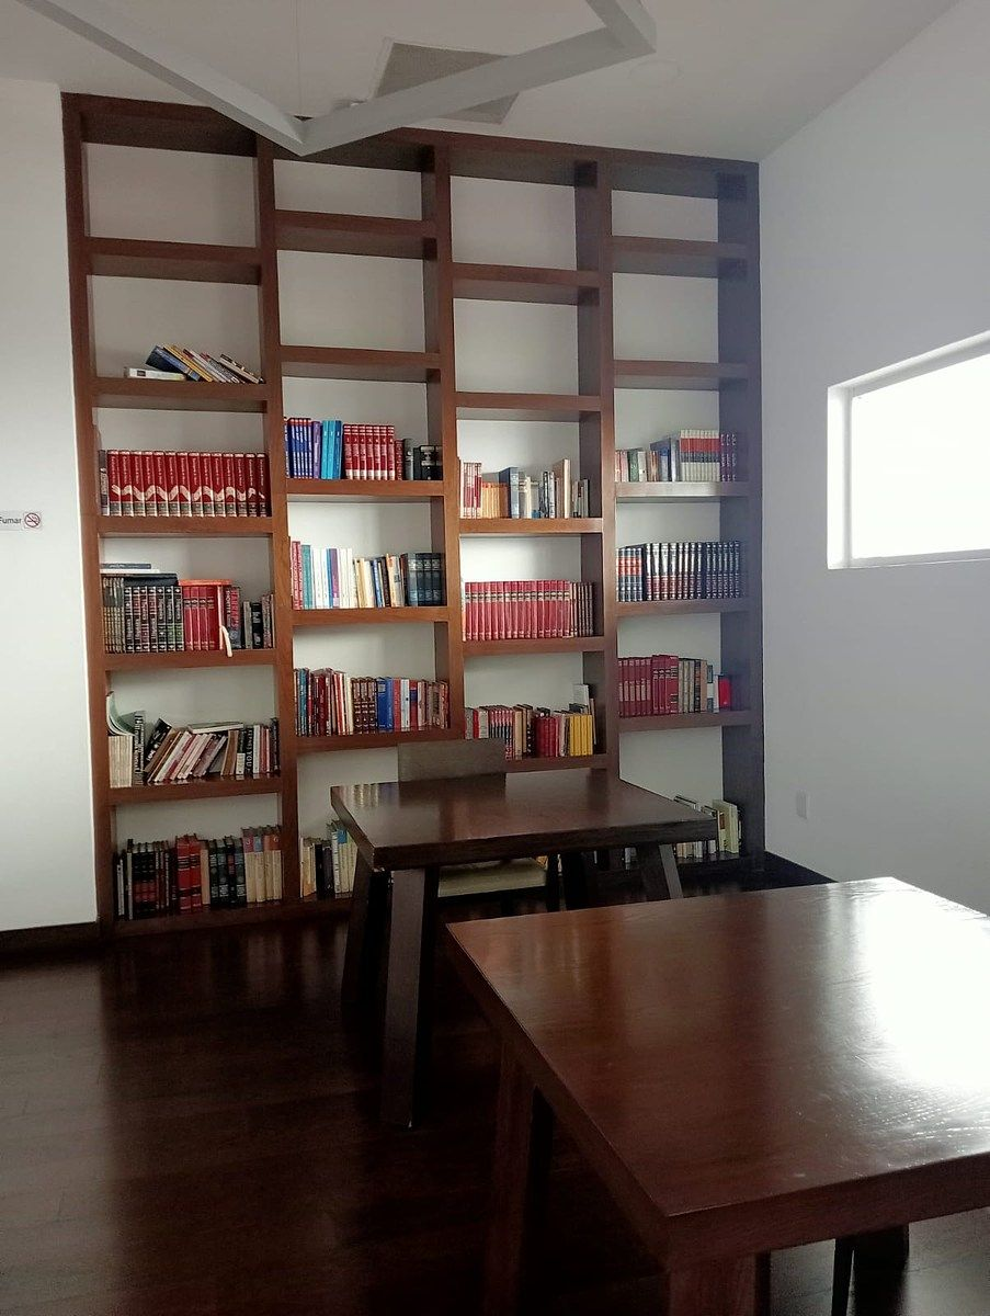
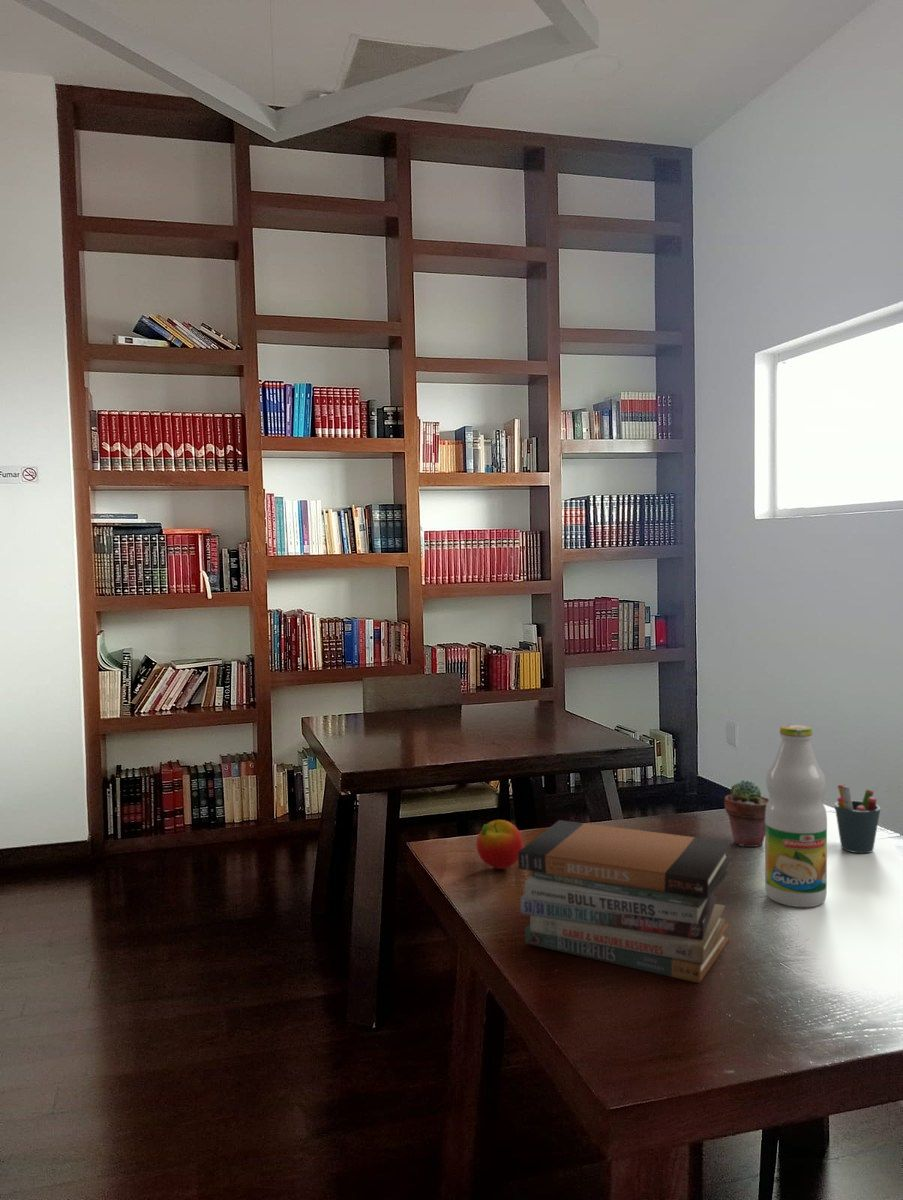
+ potted succulent [723,779,769,848]
+ apple [476,819,524,870]
+ bottle [764,724,828,908]
+ pen holder [834,783,882,854]
+ book stack [517,819,732,984]
